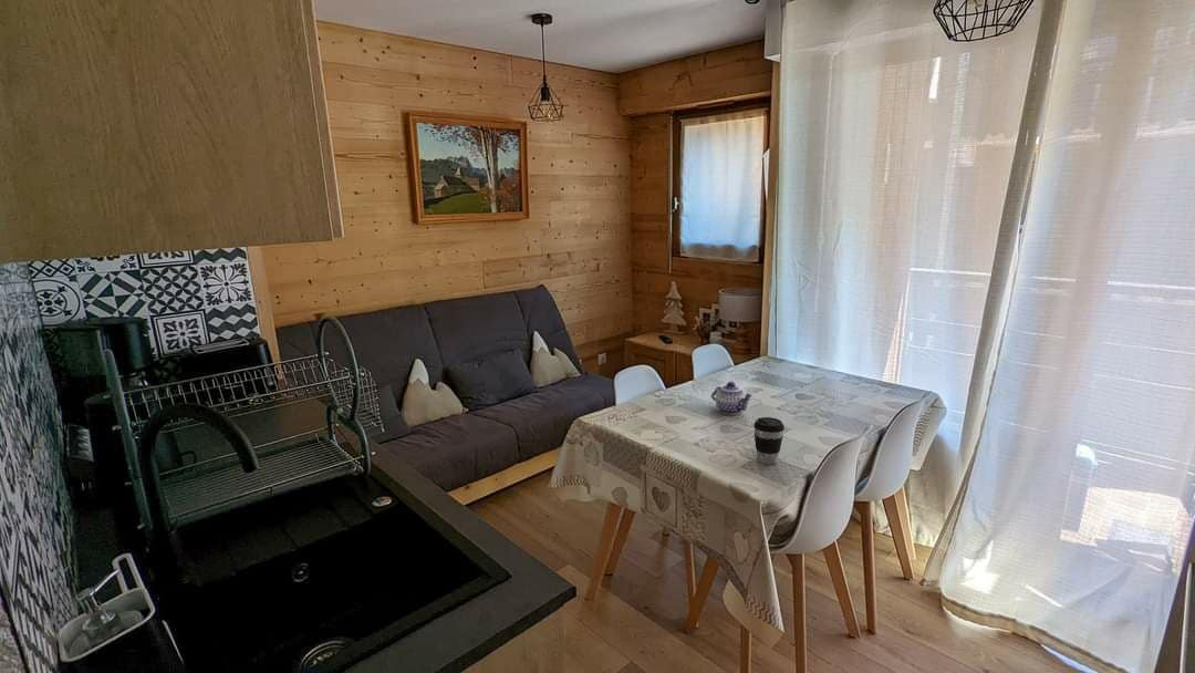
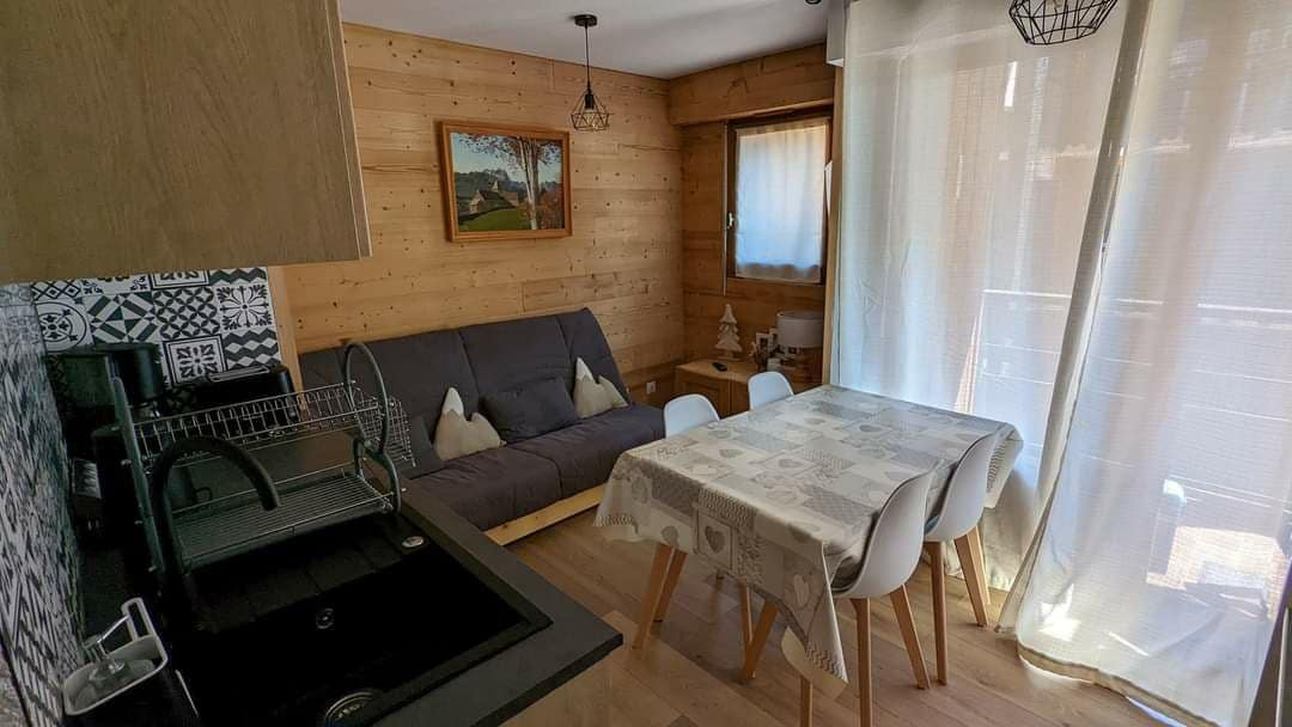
- teapot [710,381,754,415]
- coffee cup [752,416,786,465]
